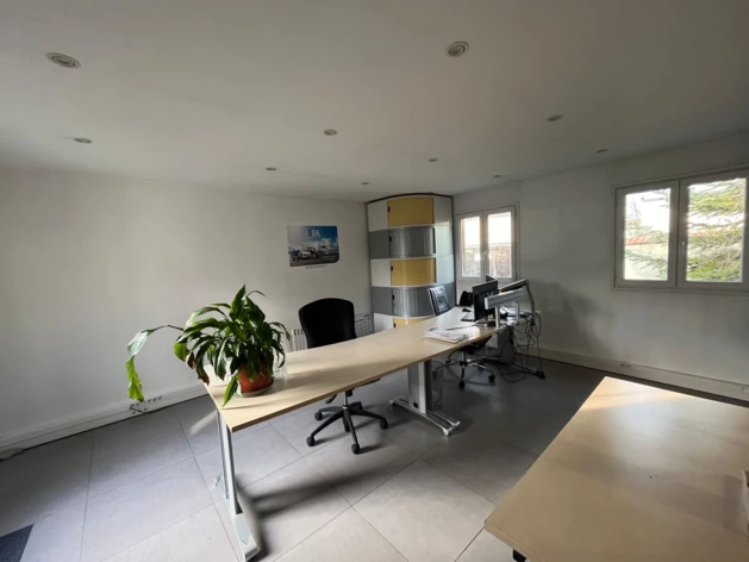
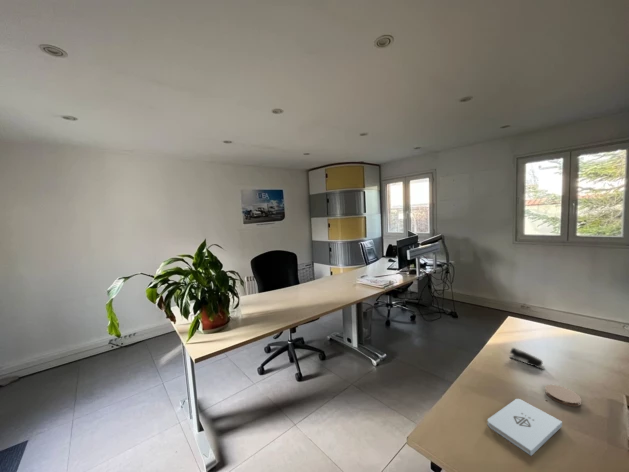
+ notepad [487,398,563,457]
+ coaster [544,384,582,407]
+ stapler [509,347,546,370]
